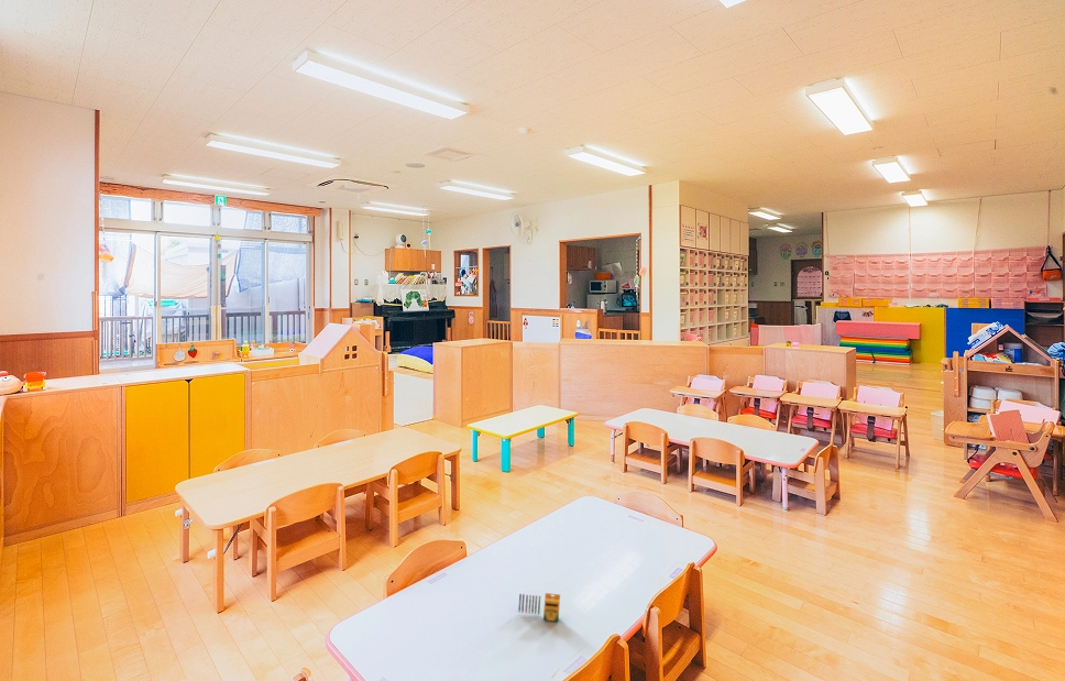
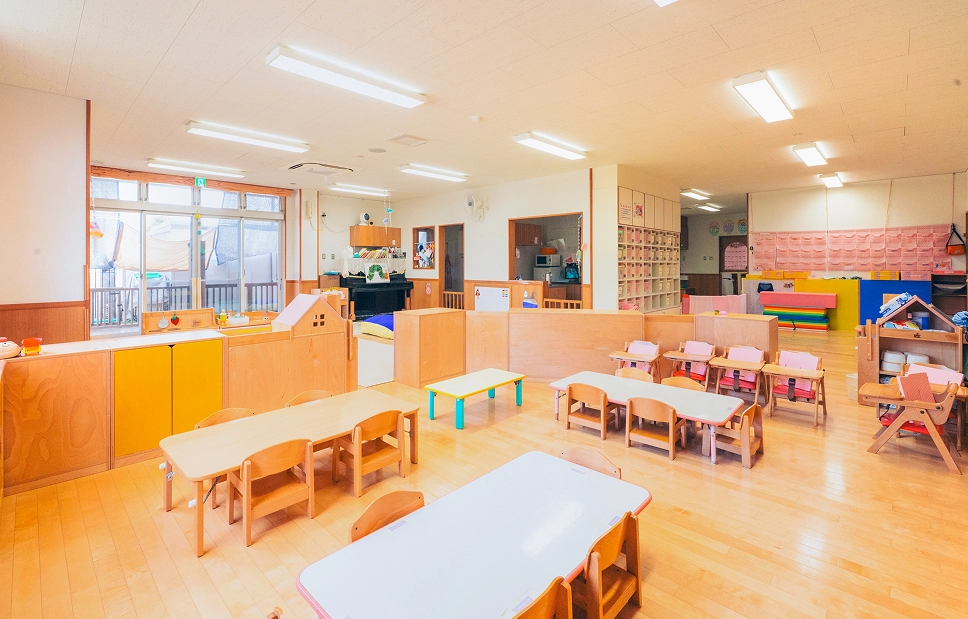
- crayon [517,592,561,623]
